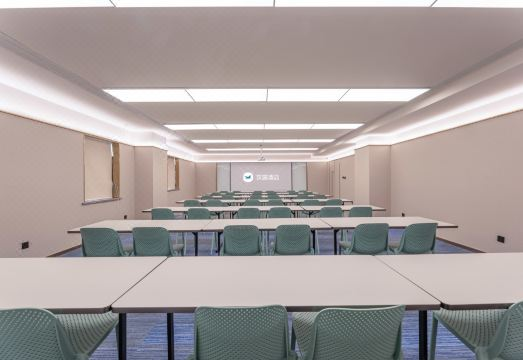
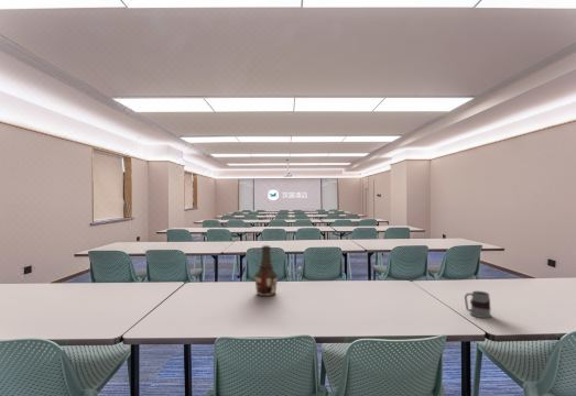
+ bottle [253,244,280,297]
+ mug [464,290,493,319]
